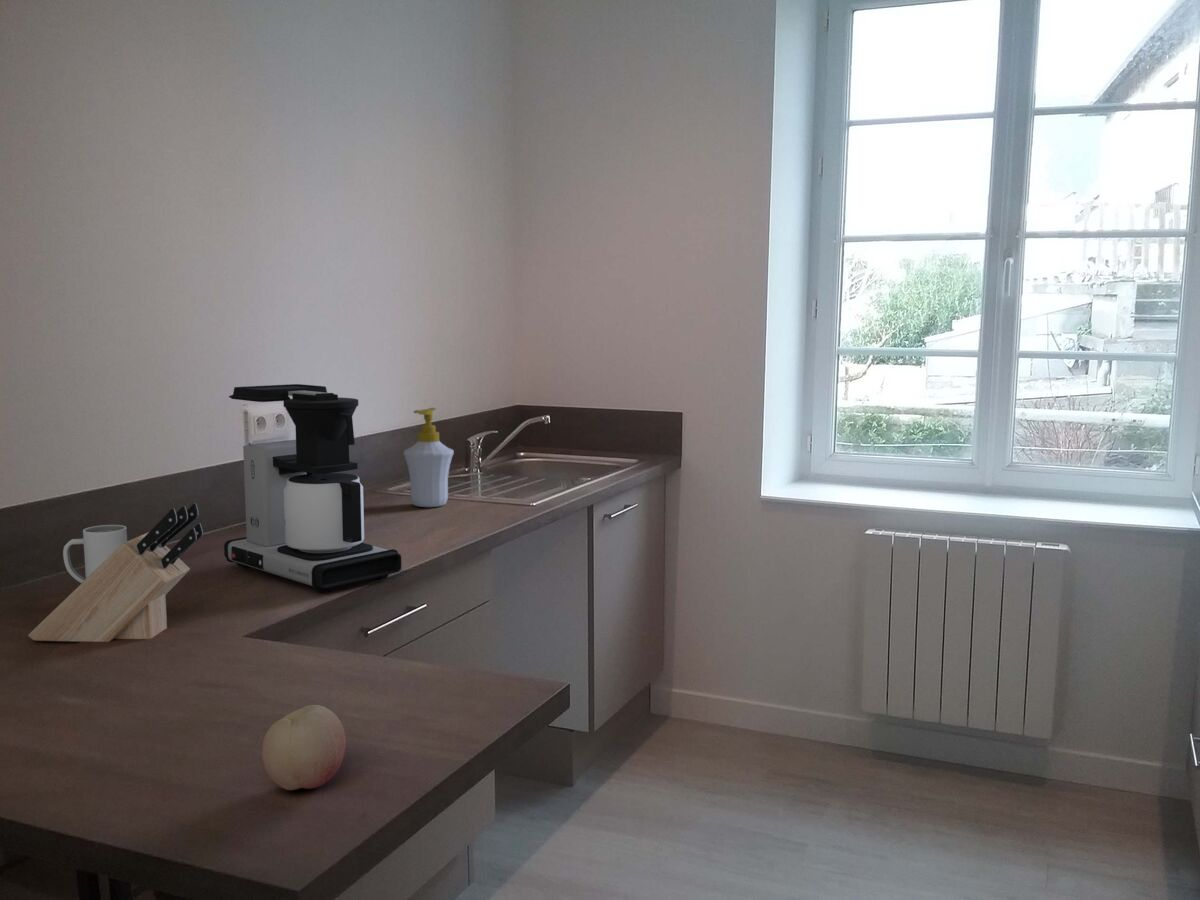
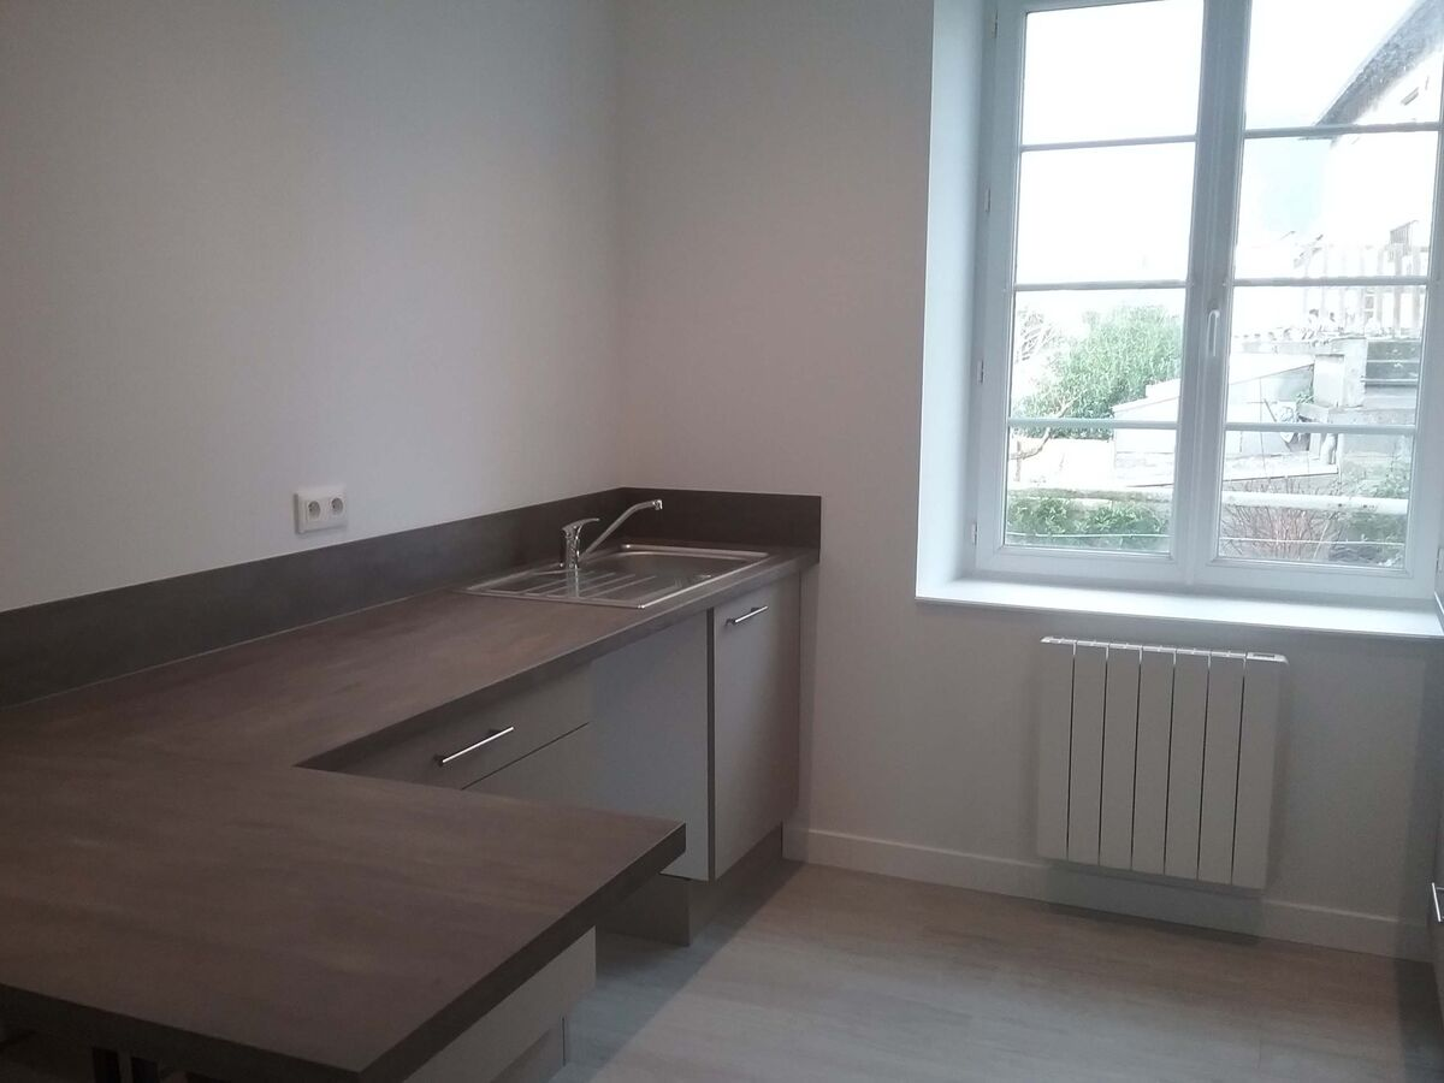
- mug [62,524,128,584]
- coffee maker [223,383,402,594]
- knife block [27,502,204,643]
- fruit [261,704,347,791]
- soap bottle [403,407,455,508]
